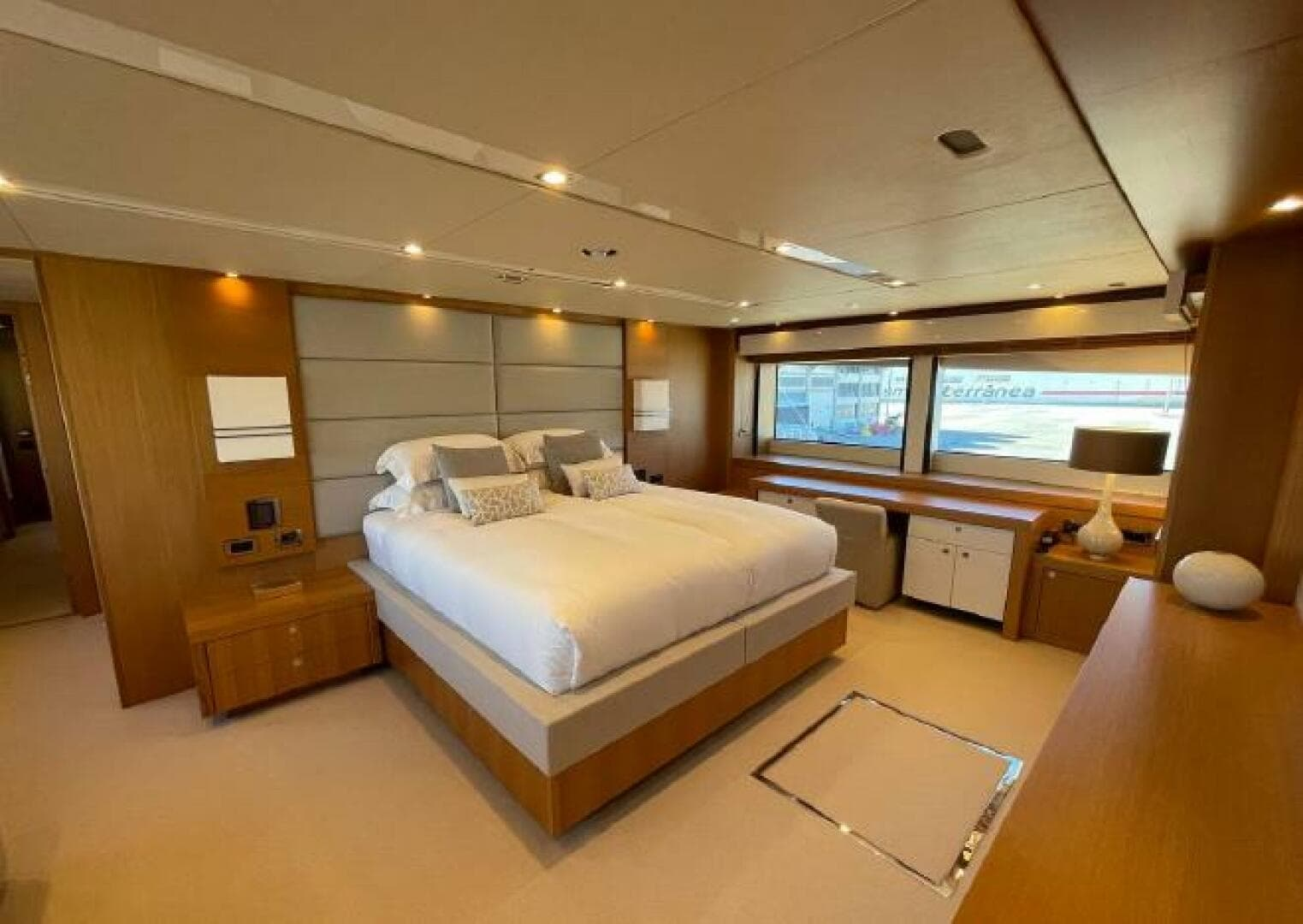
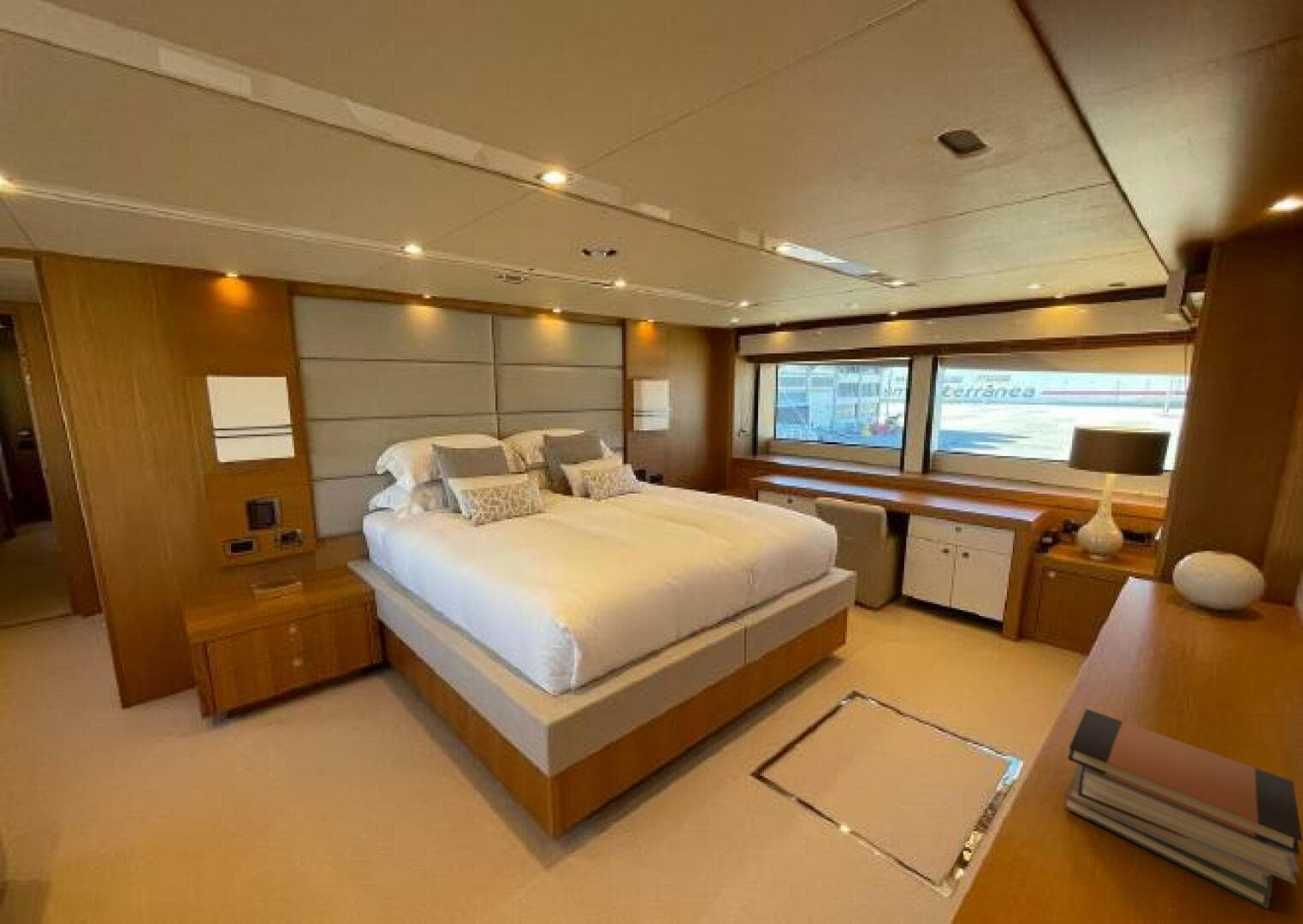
+ book stack [1061,708,1303,910]
